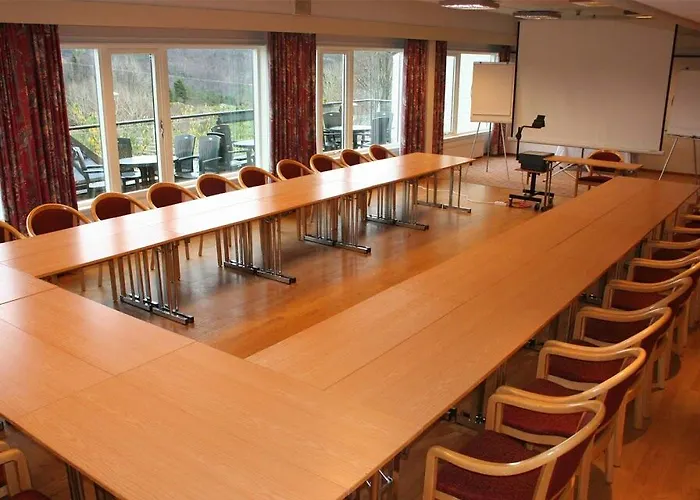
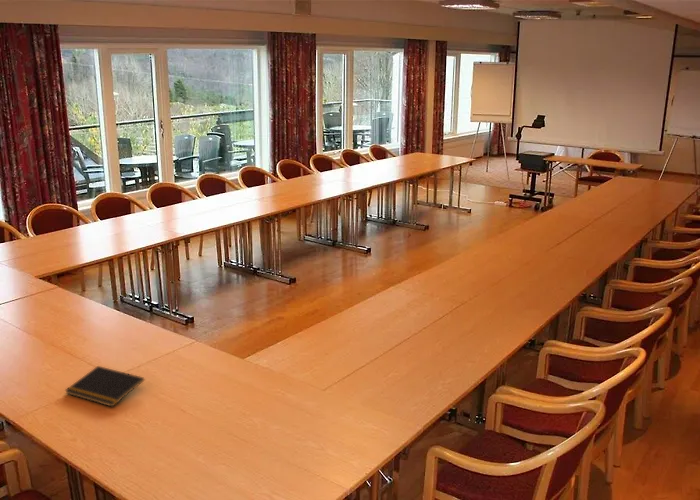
+ notepad [64,365,145,408]
